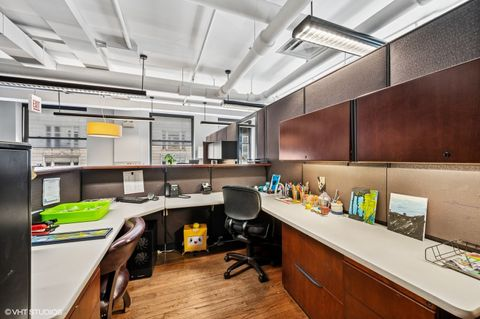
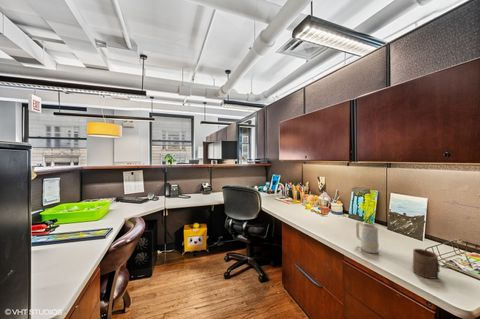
+ mug [355,220,380,254]
+ cup [412,248,441,280]
